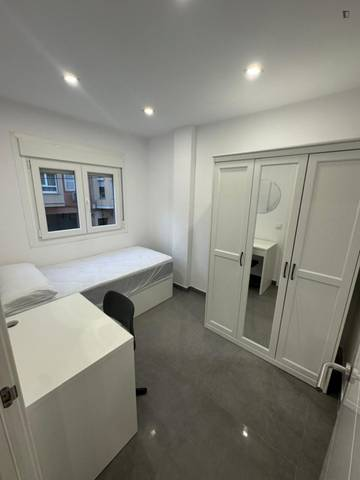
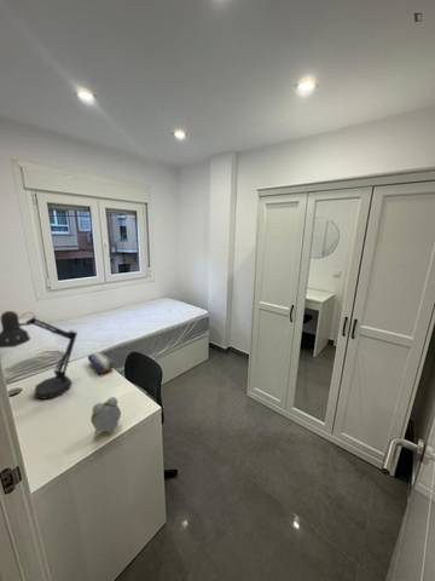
+ desk lamp [0,310,79,401]
+ alarm clock [89,396,122,436]
+ pencil case [87,351,115,374]
